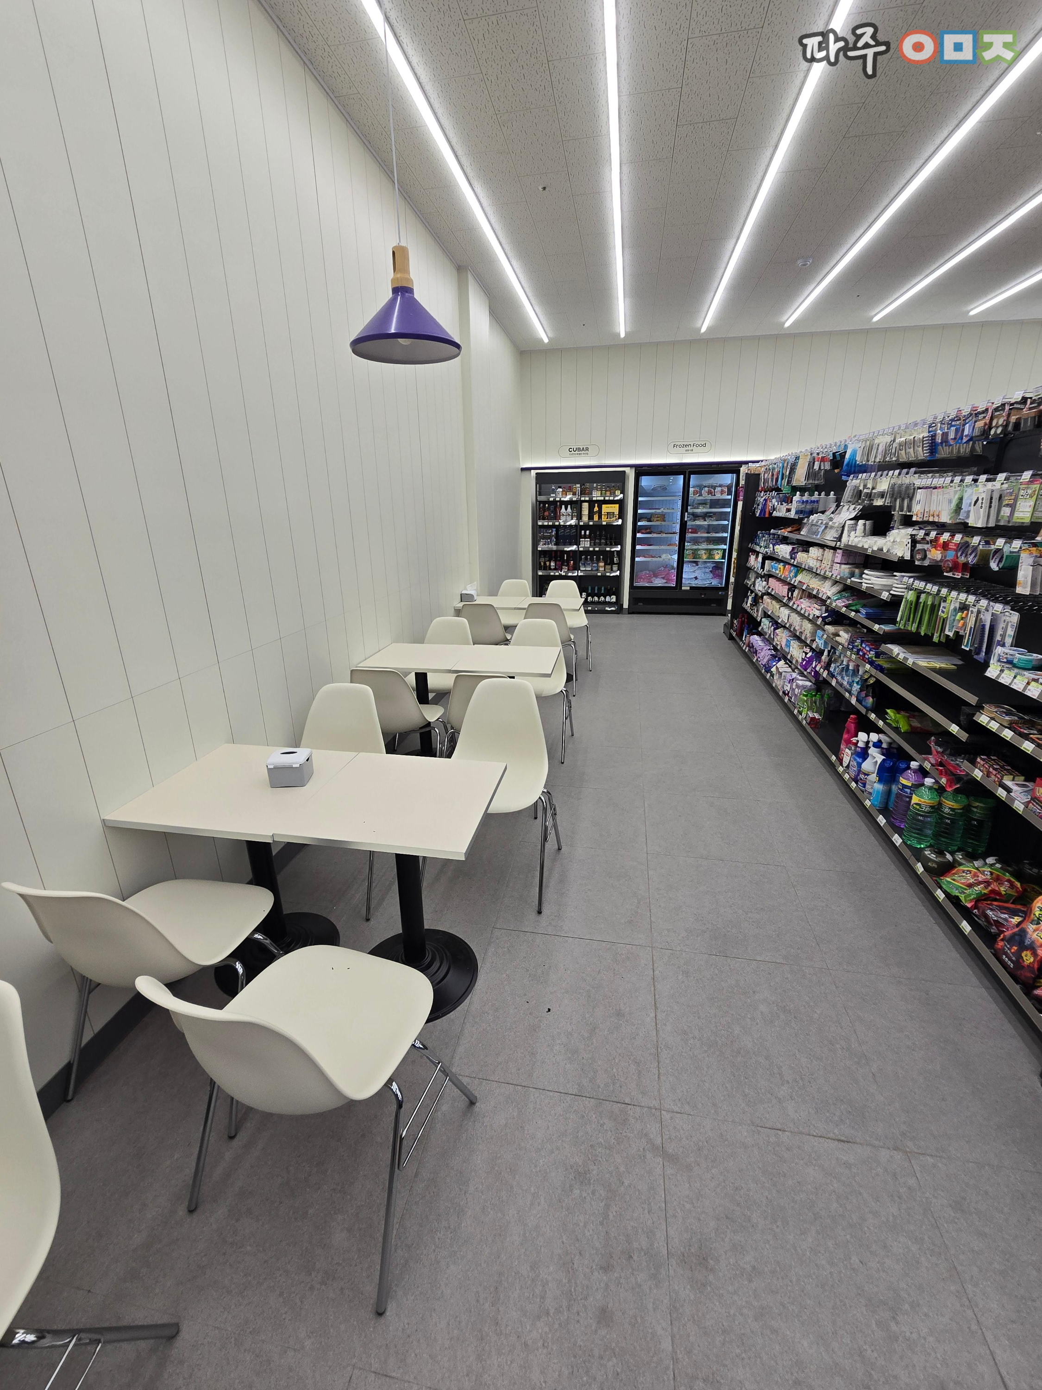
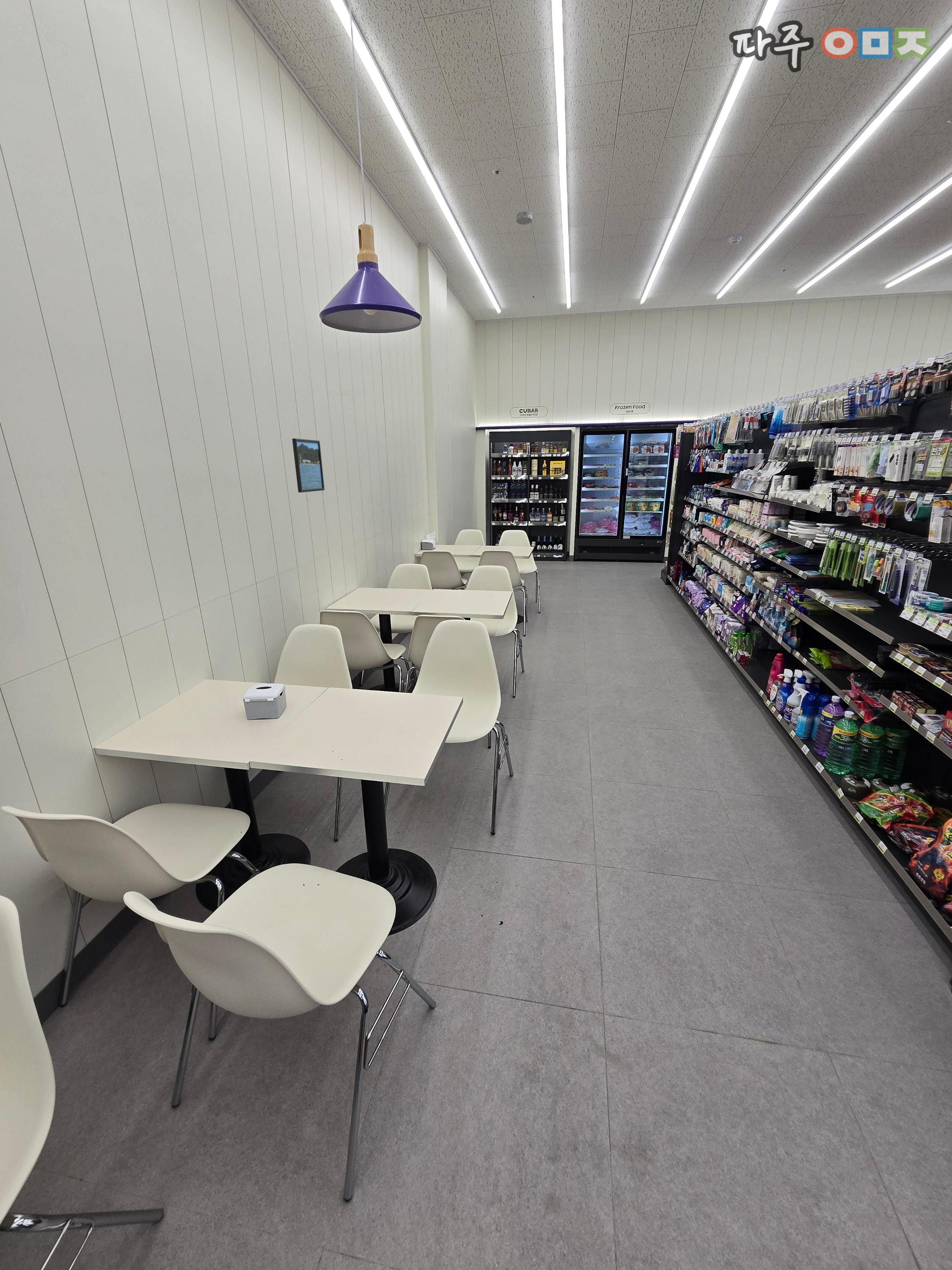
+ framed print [292,438,325,493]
+ smoke detector [516,211,533,225]
